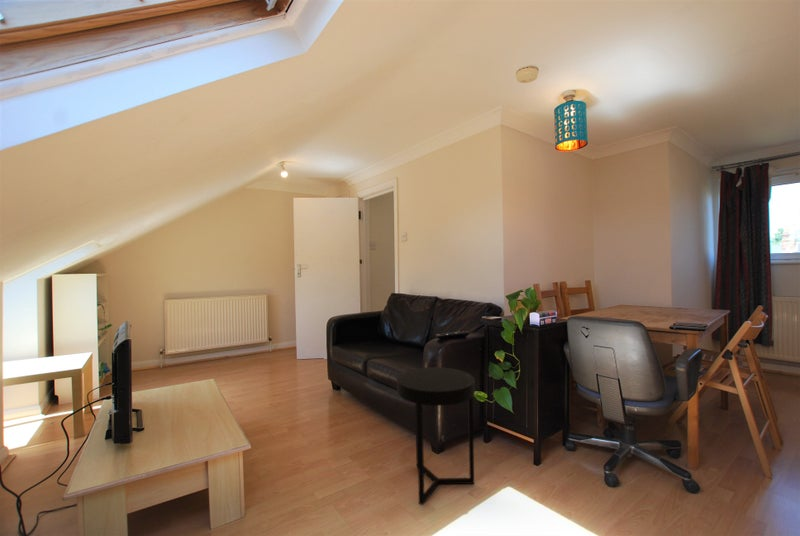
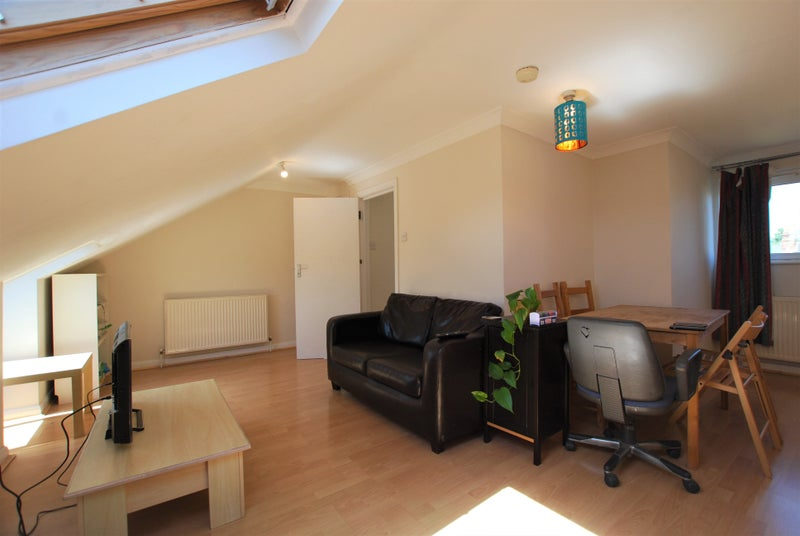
- side table [396,366,476,506]
